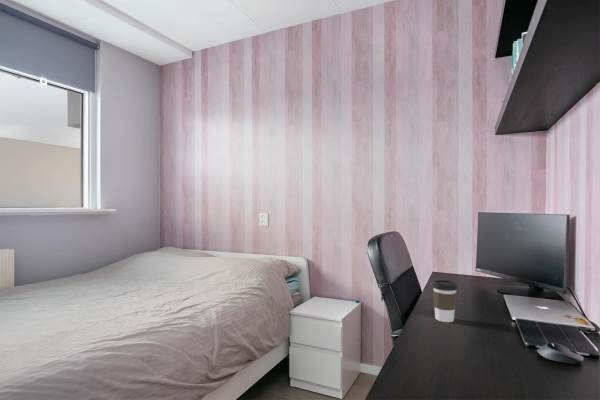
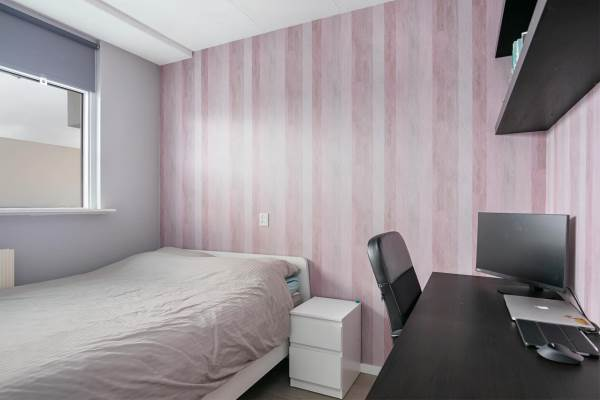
- coffee cup [431,279,458,323]
